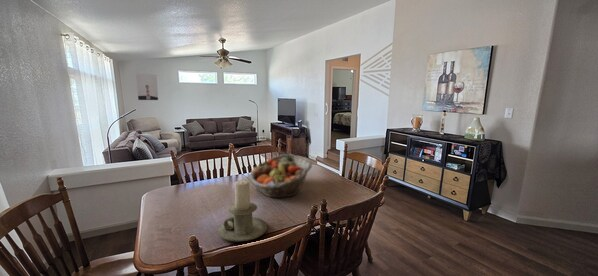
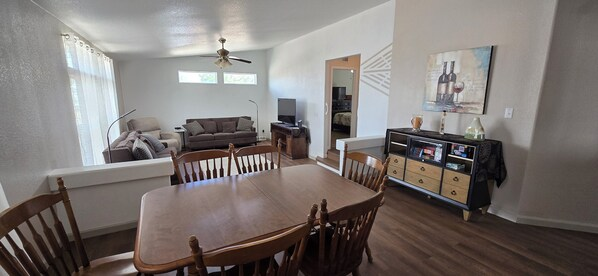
- candle holder [217,180,269,242]
- fruit basket [248,153,313,198]
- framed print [135,73,159,101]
